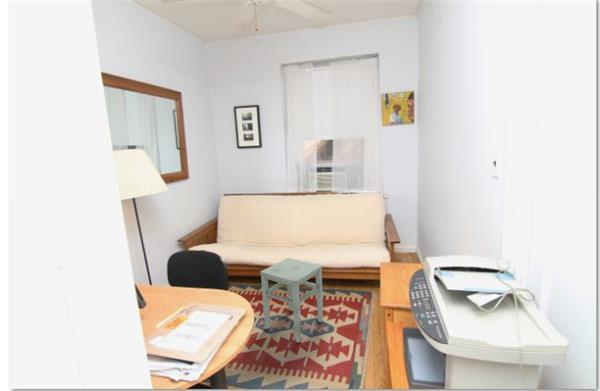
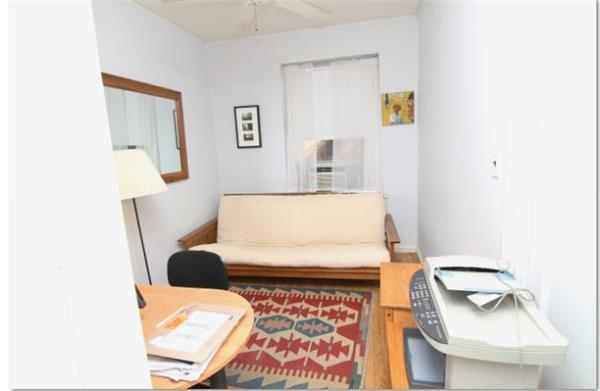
- stool [259,257,324,344]
